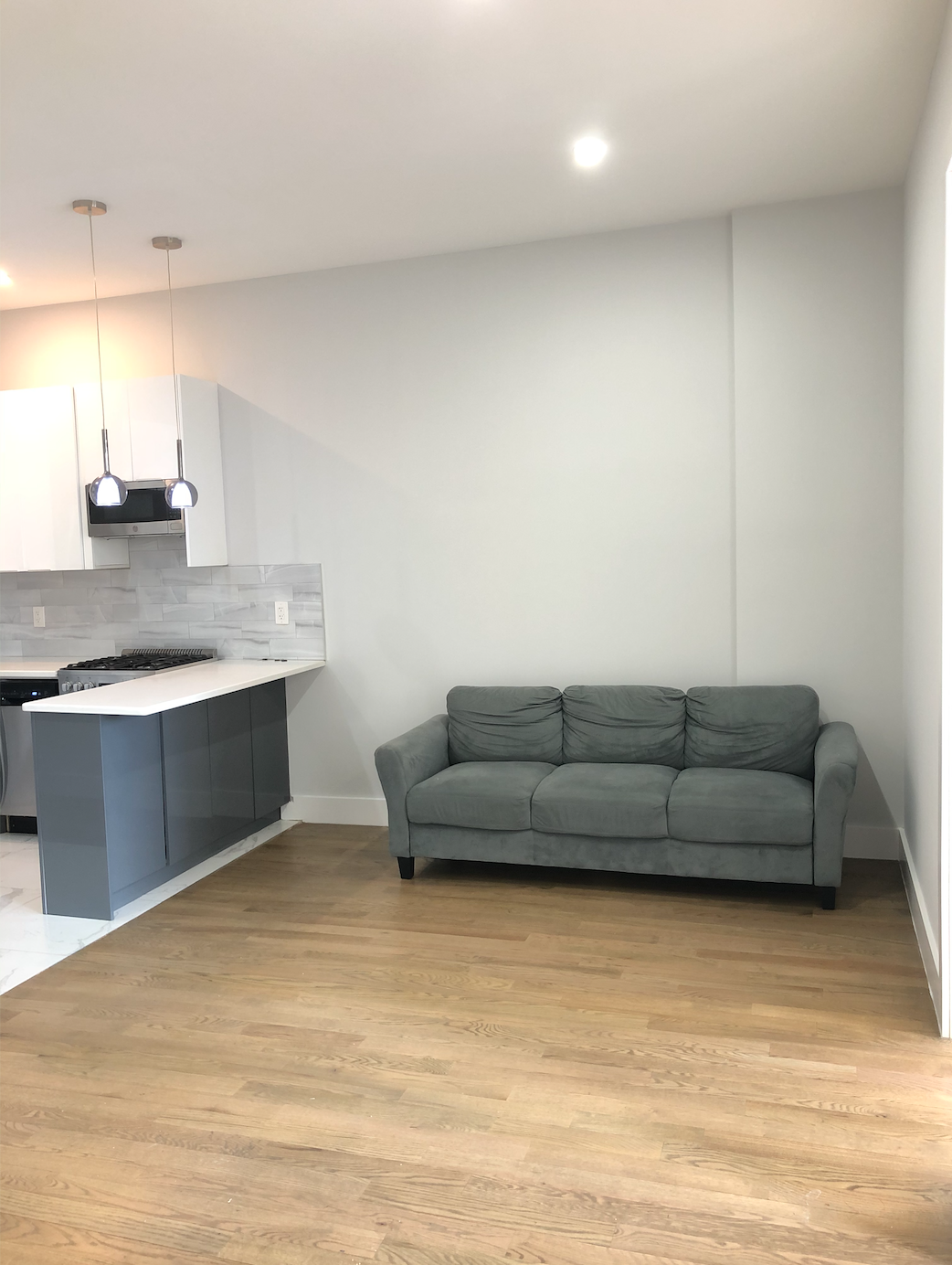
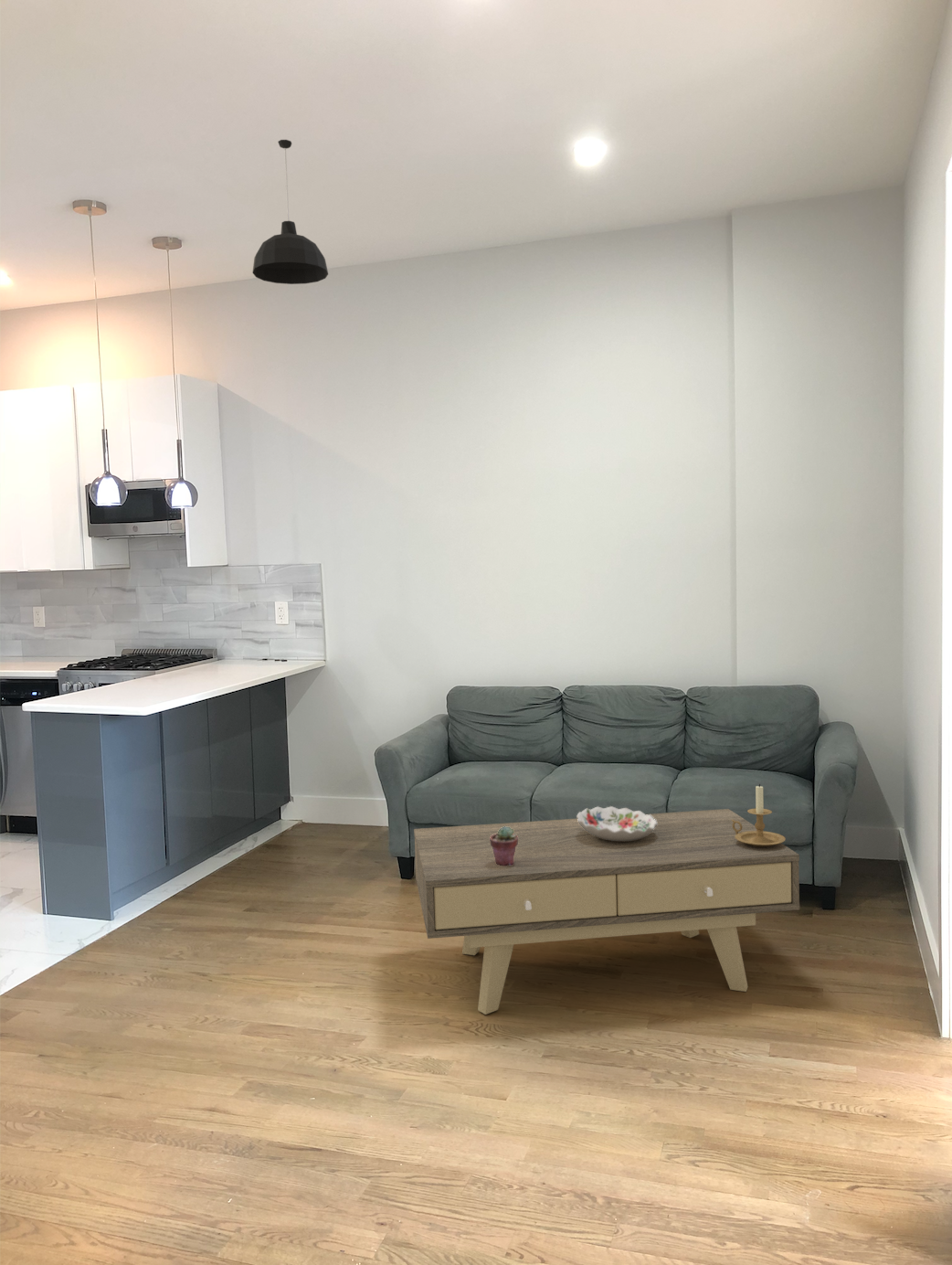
+ coffee table [413,808,800,1015]
+ candle holder [732,783,787,847]
+ decorative bowl [576,805,657,841]
+ potted succulent [490,826,518,866]
+ pendant lamp [251,139,329,285]
